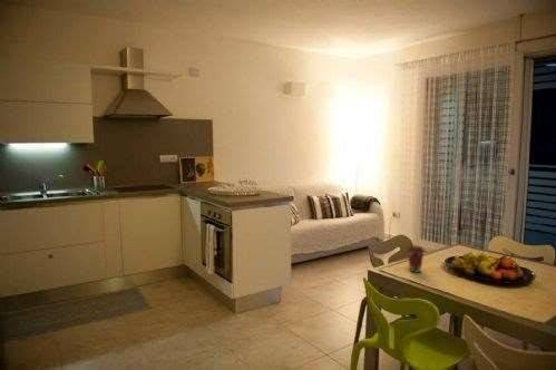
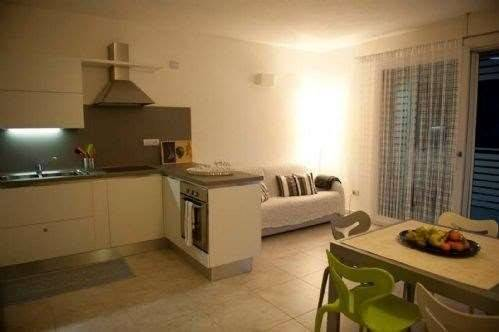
- coffee cup [406,245,426,273]
